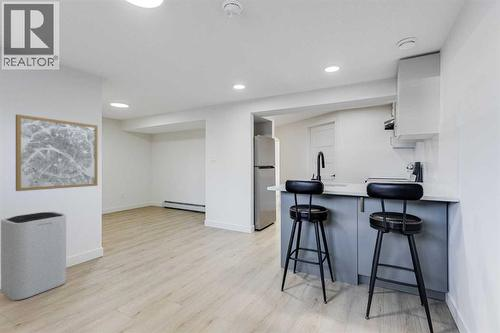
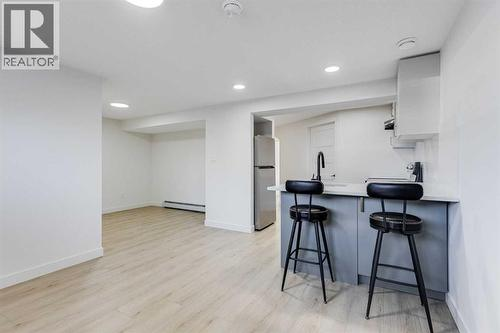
- trash can [0,211,67,301]
- wall art [15,114,99,192]
